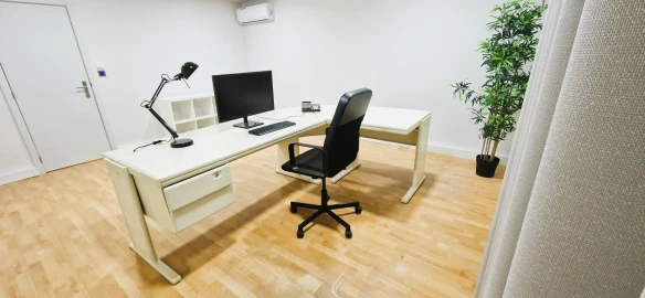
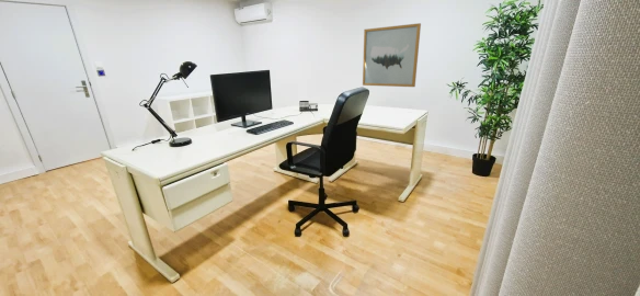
+ wall art [362,22,422,88]
